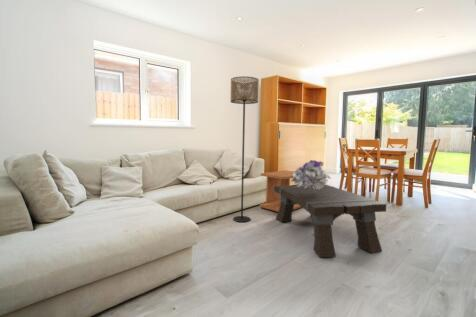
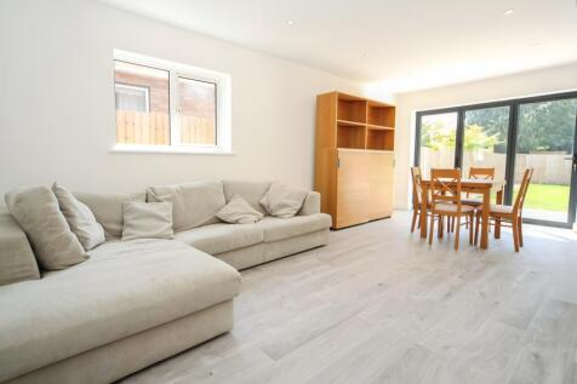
- coffee table [274,184,388,258]
- floor lamp [229,75,260,223]
- side table [259,169,302,213]
- bouquet [290,159,332,189]
